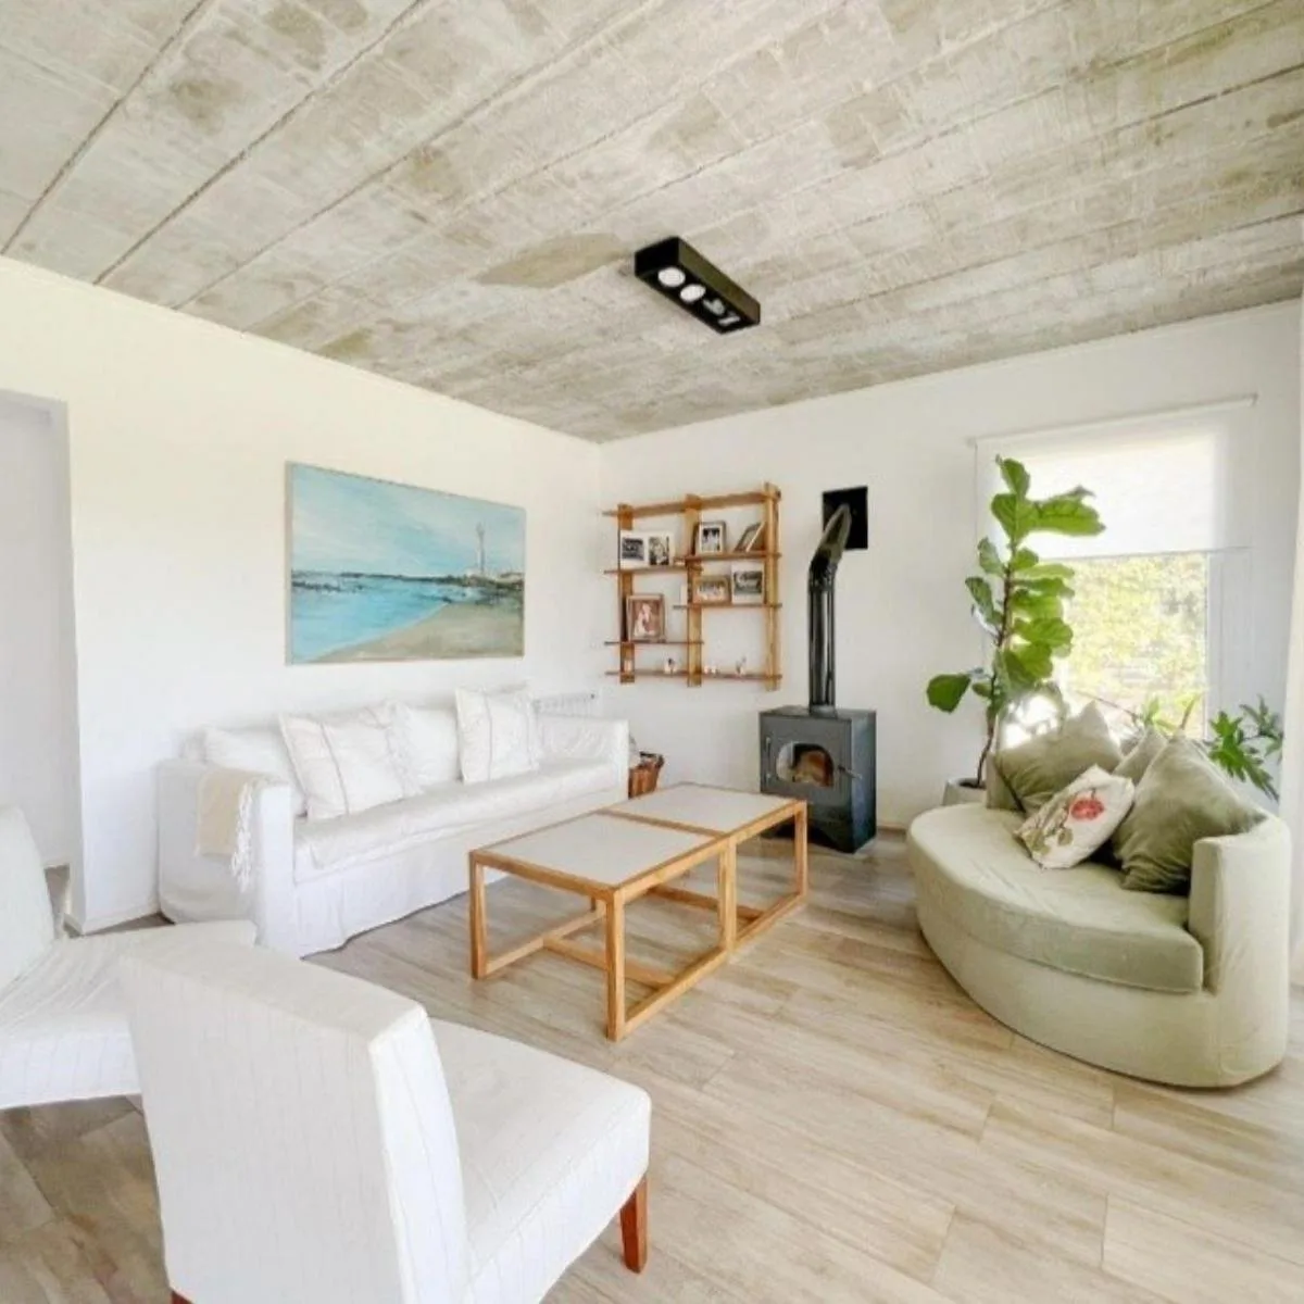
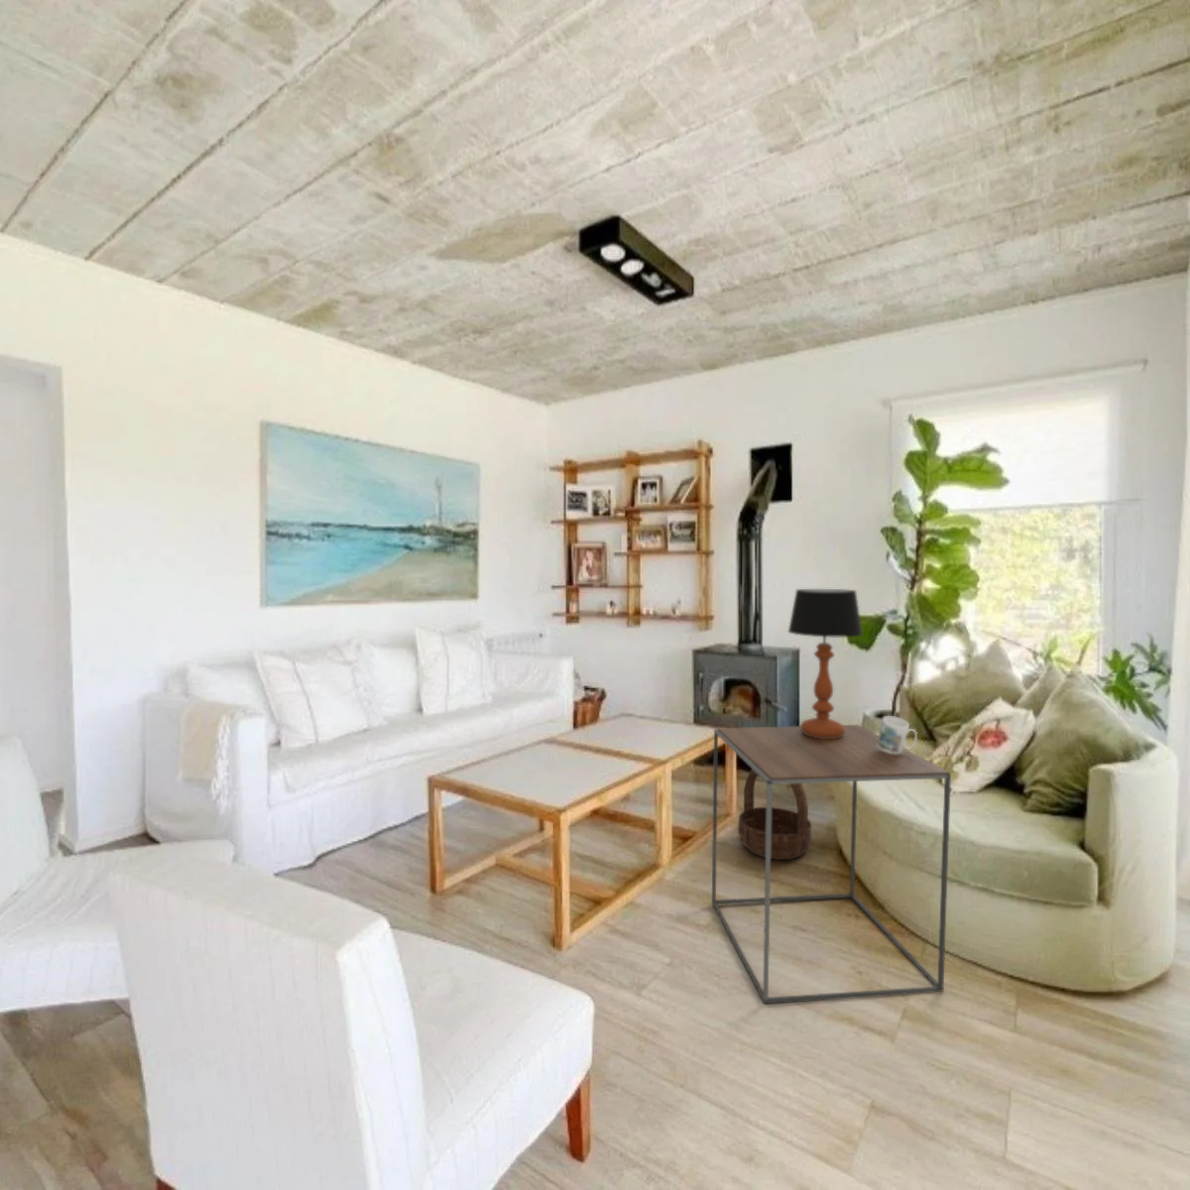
+ table lamp [788,588,864,739]
+ mug [876,715,919,755]
+ side table [711,724,952,1005]
+ basket [738,767,812,861]
